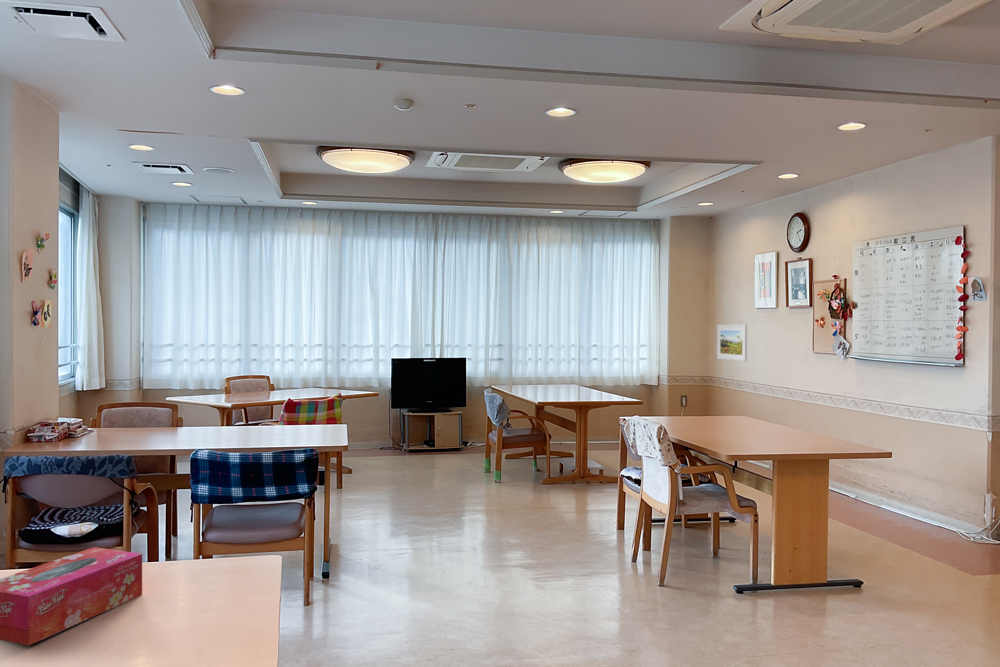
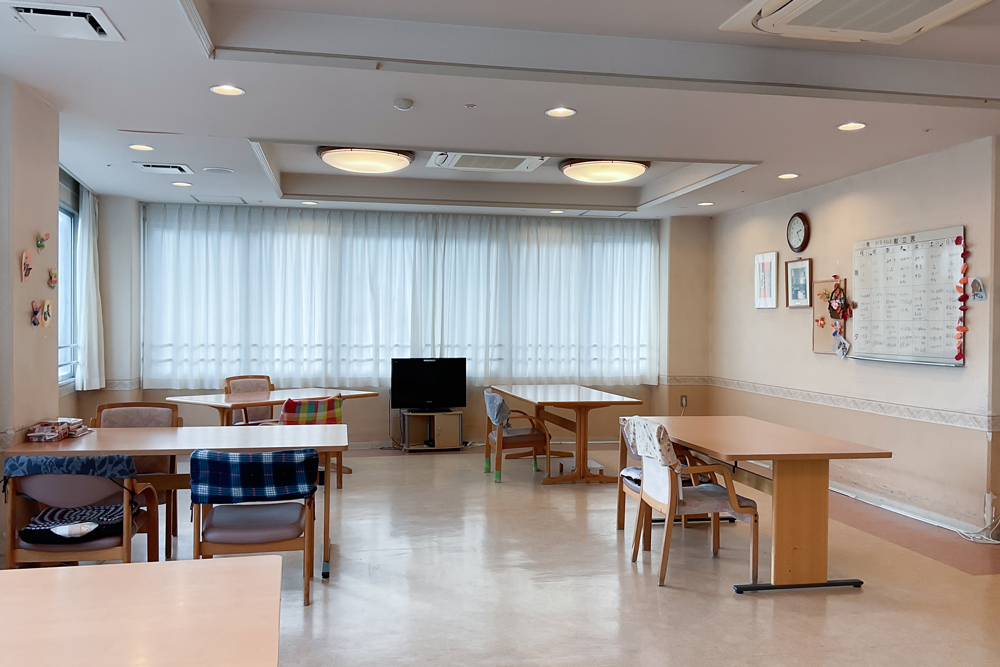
- tissue box [0,546,143,647]
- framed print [716,324,748,362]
